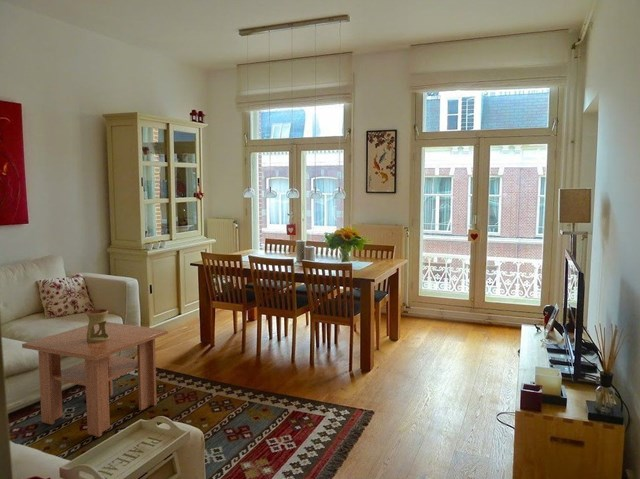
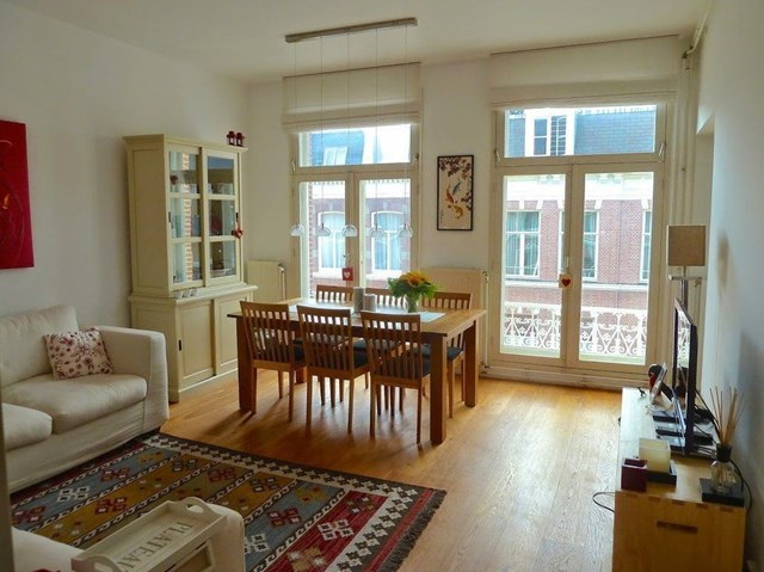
- coffee table [21,321,169,438]
- oil burner [85,308,110,343]
